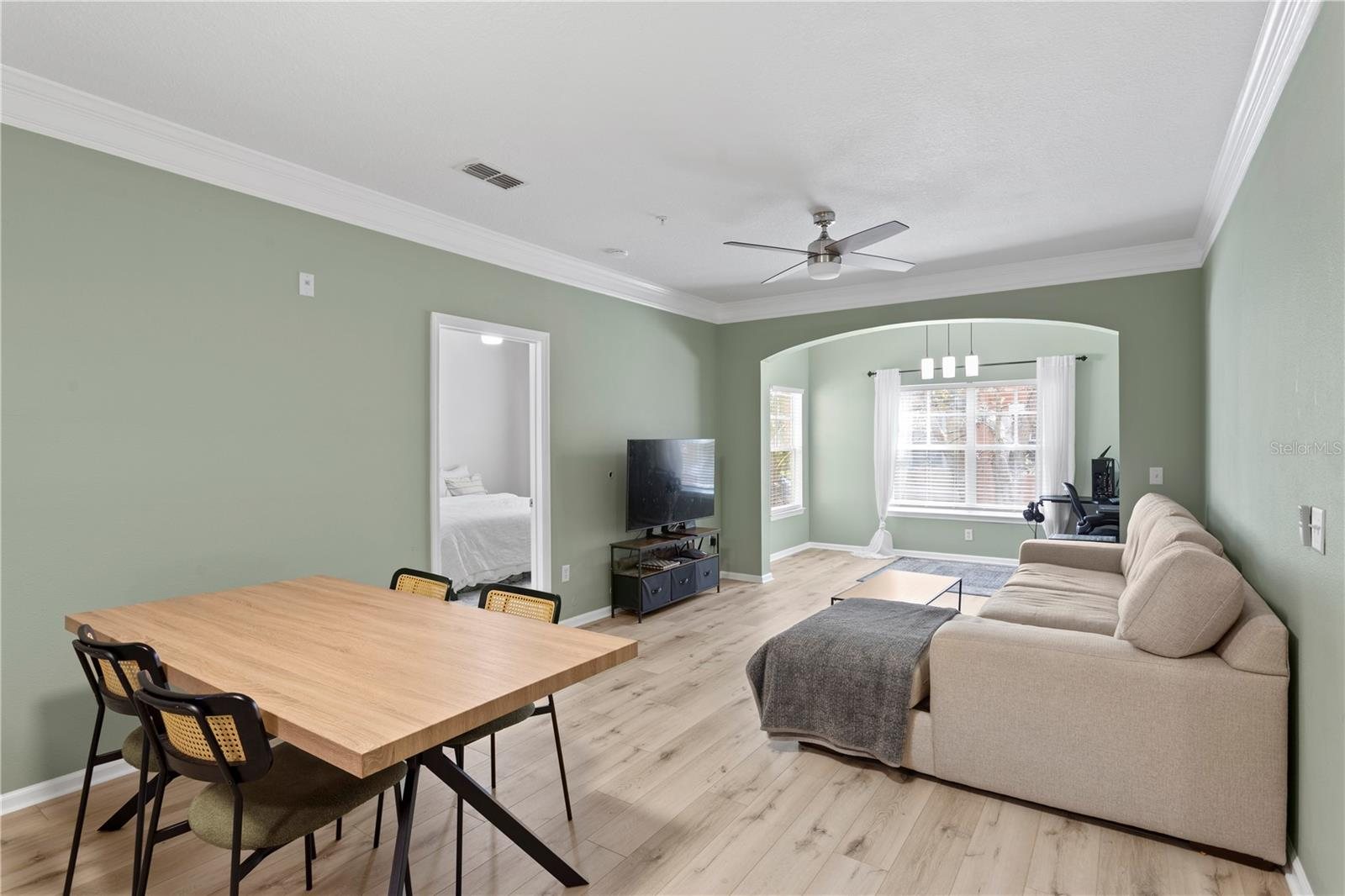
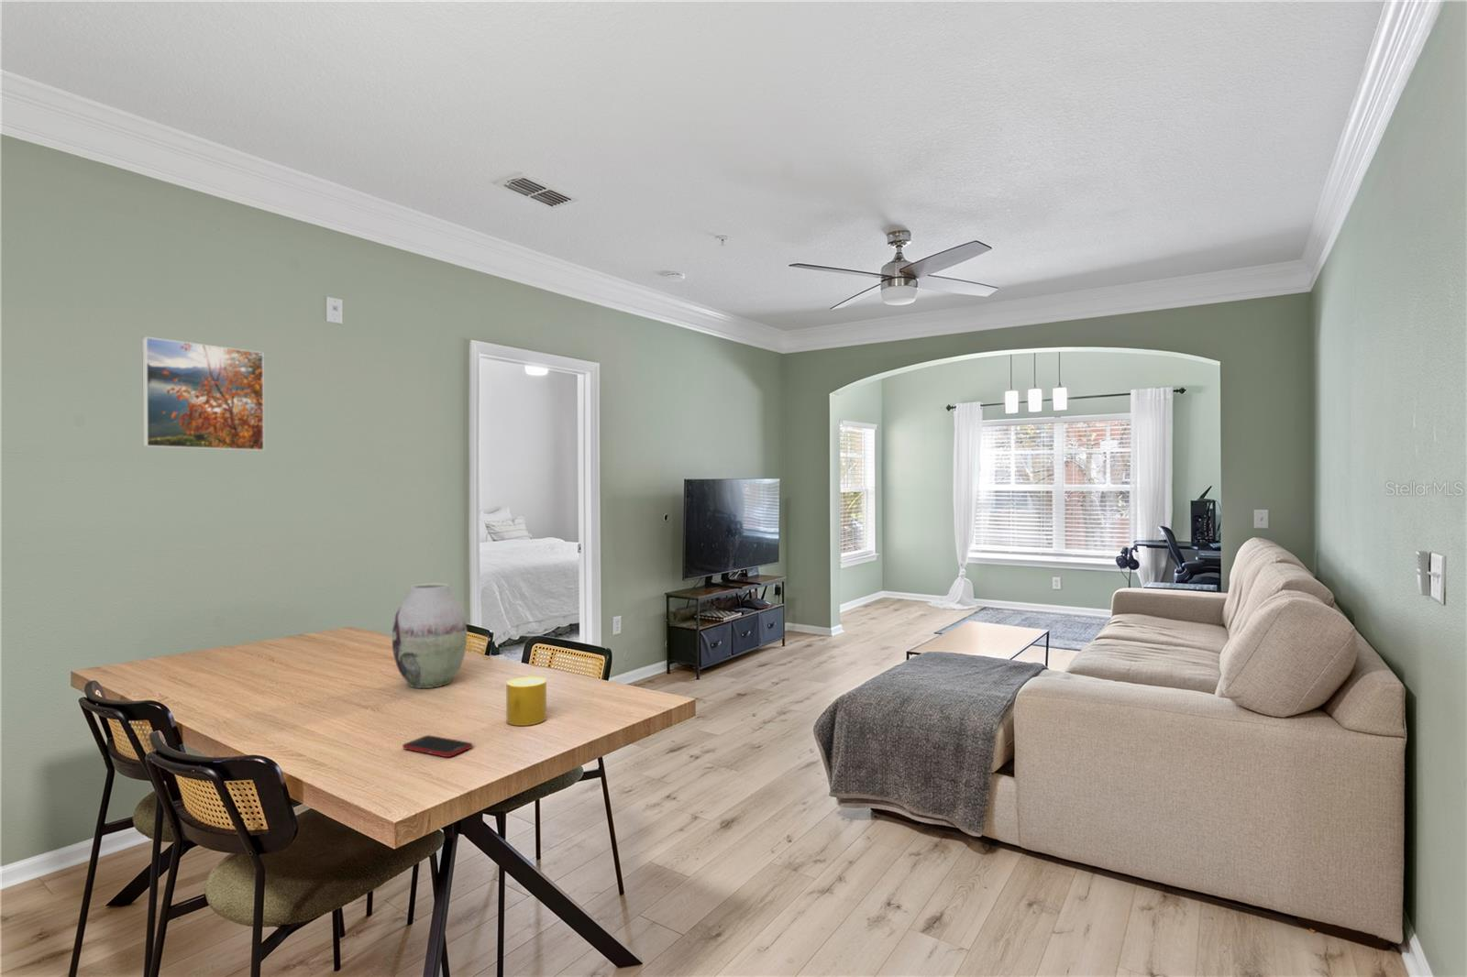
+ vase [392,582,468,689]
+ cup [505,675,548,727]
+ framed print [141,336,265,451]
+ cell phone [401,734,473,758]
